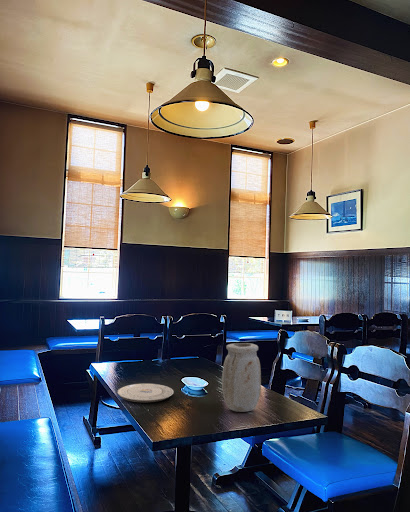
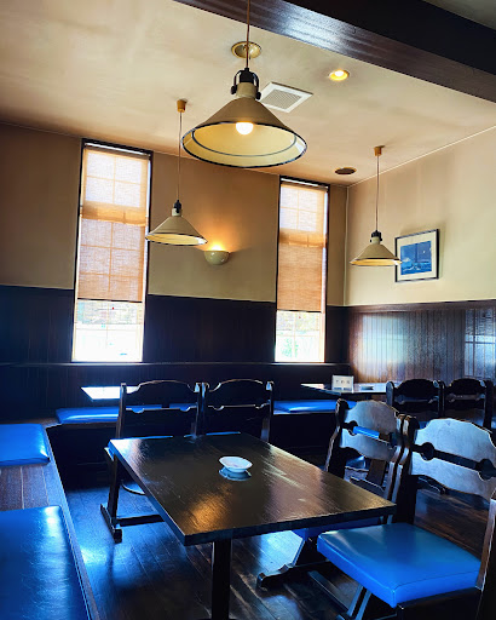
- vase [221,342,262,413]
- plate [116,383,174,403]
